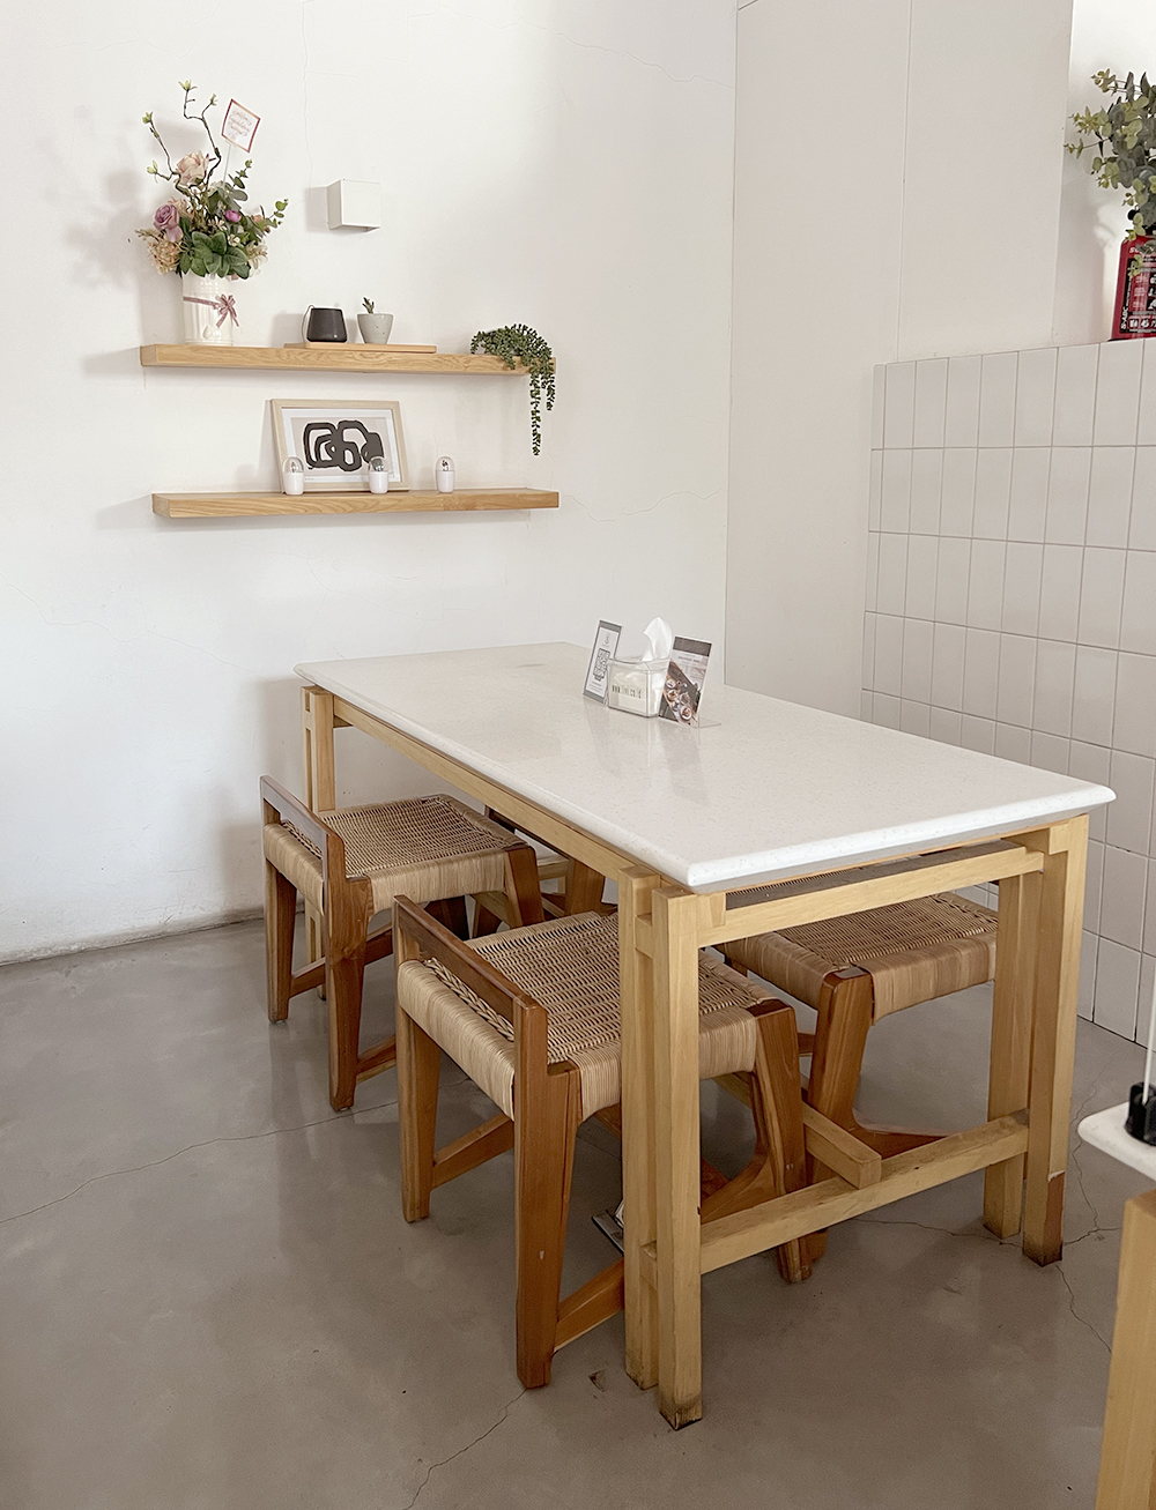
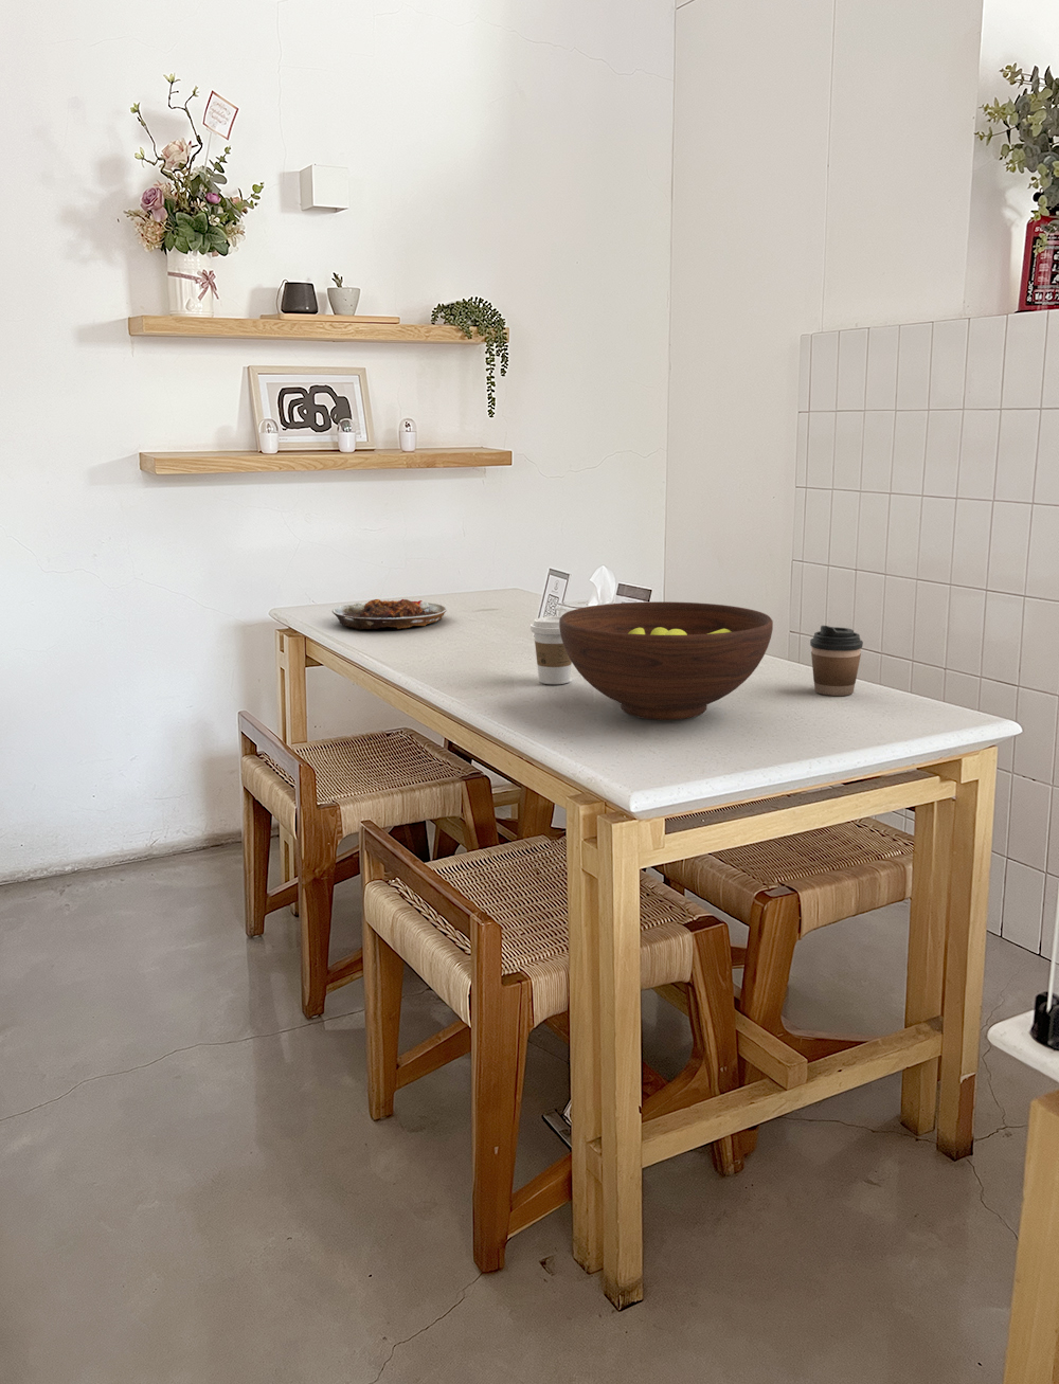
+ plate [331,599,448,630]
+ coffee cup [809,625,864,696]
+ fruit bowl [560,601,774,721]
+ coffee cup [530,615,573,685]
